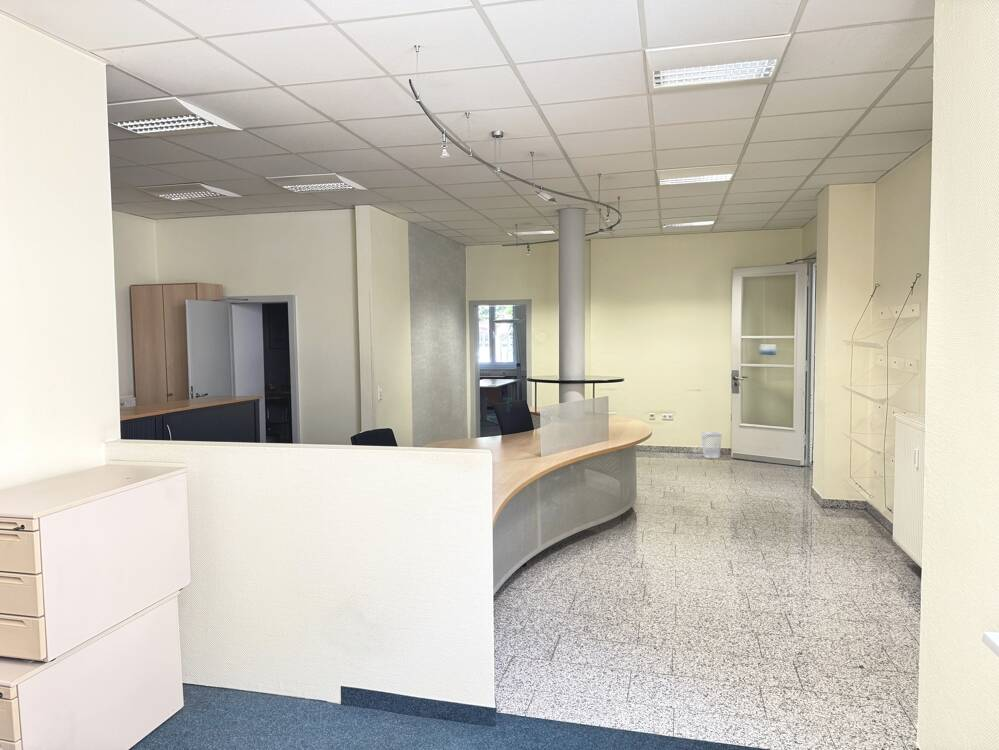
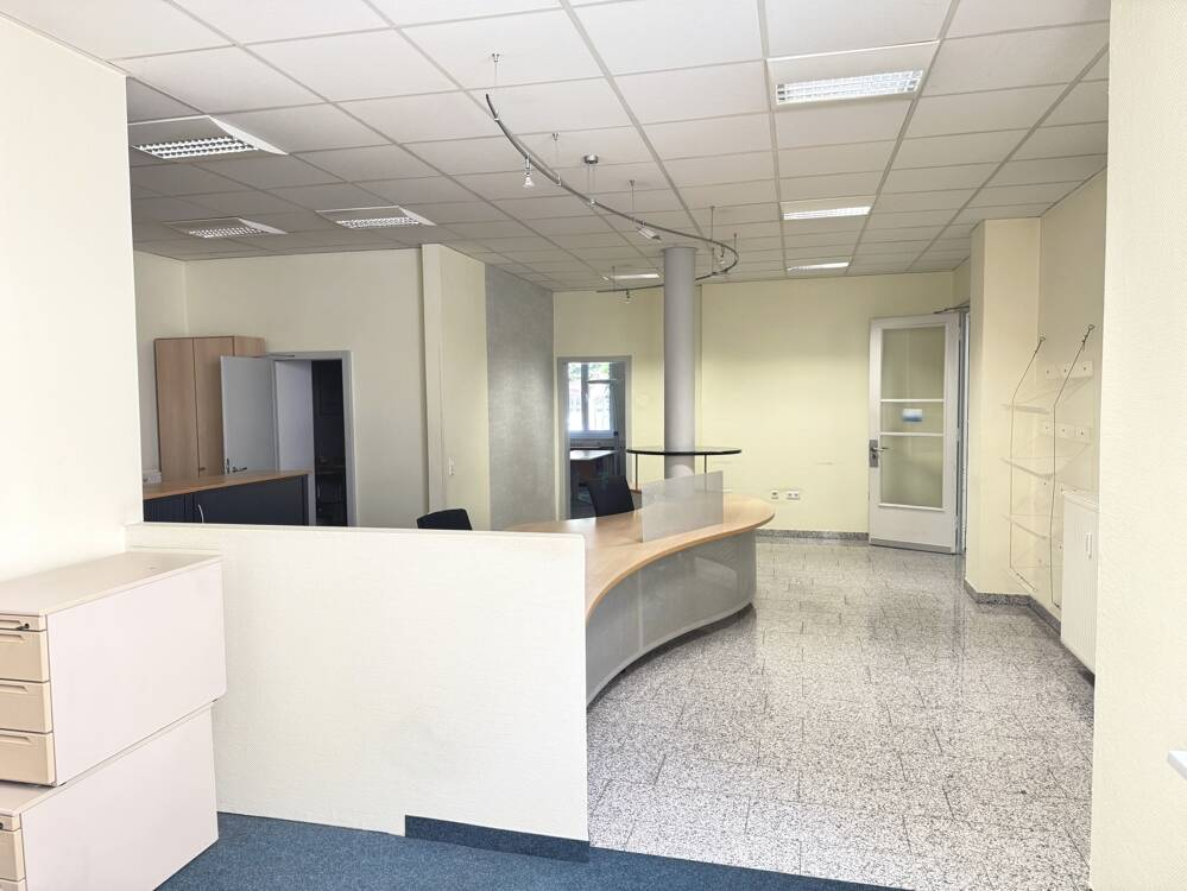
- wastebasket [701,431,723,459]
